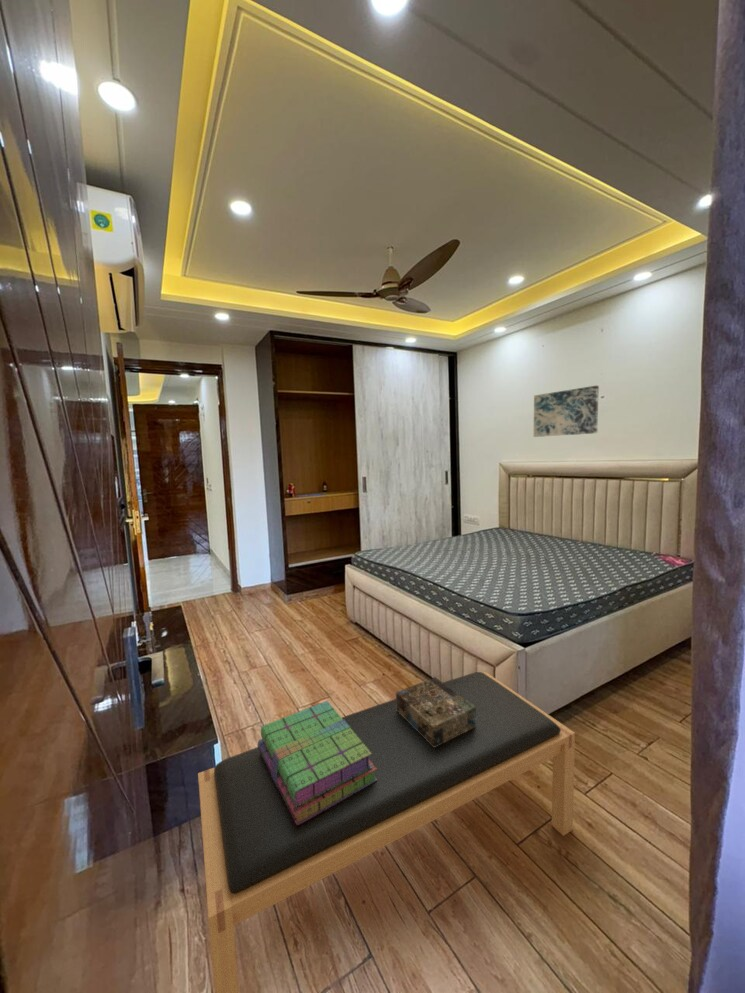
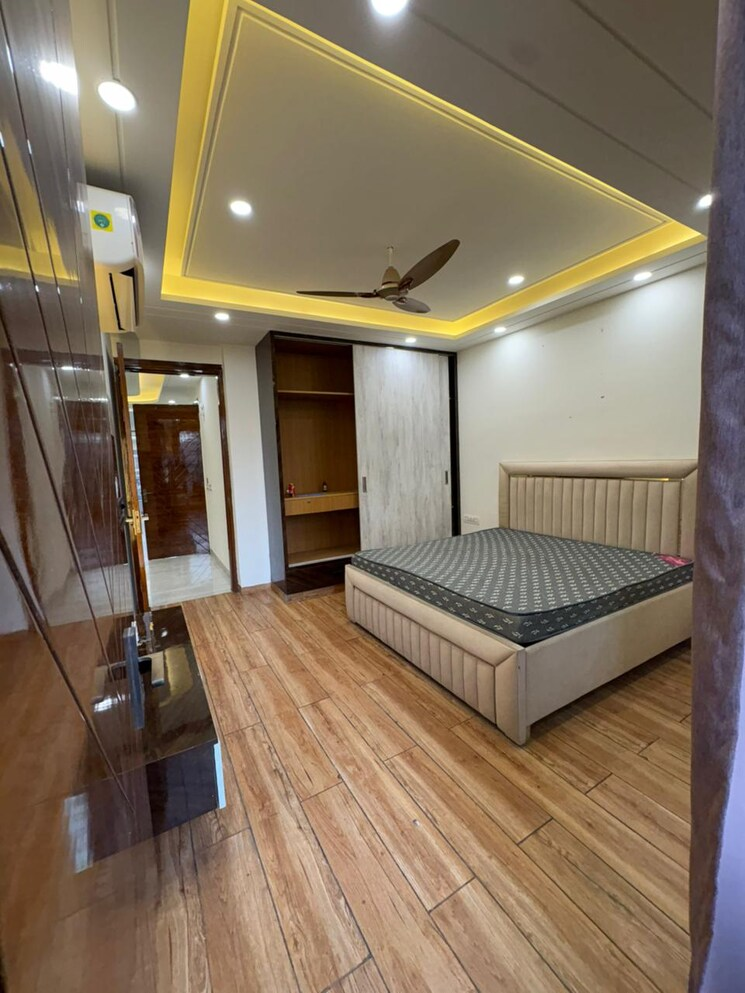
- bench [197,671,576,993]
- decorative box [395,676,476,747]
- stack of books [257,700,377,825]
- wall art [533,385,600,438]
